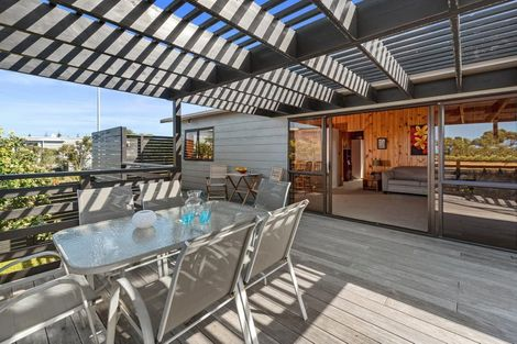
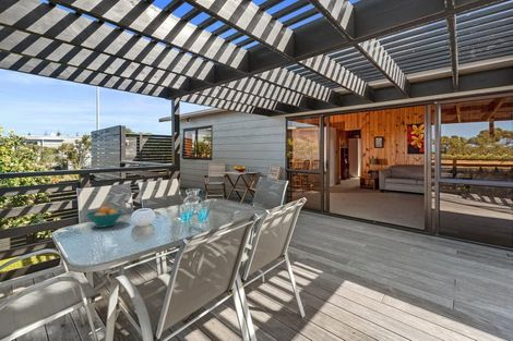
+ fruit bowl [84,205,126,229]
